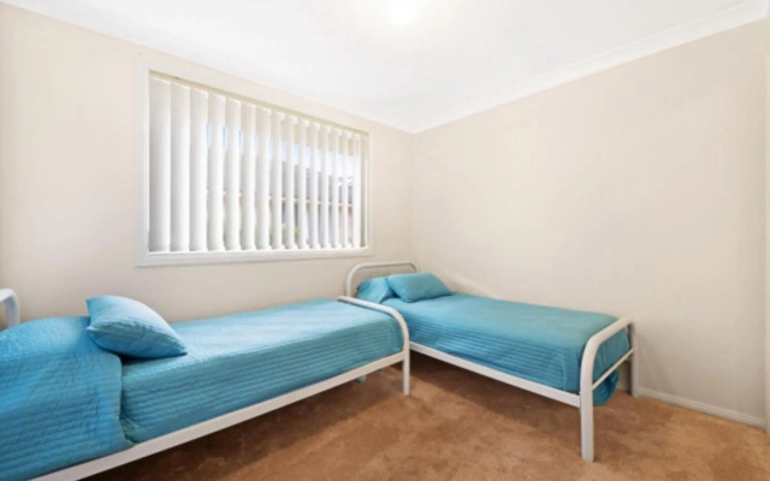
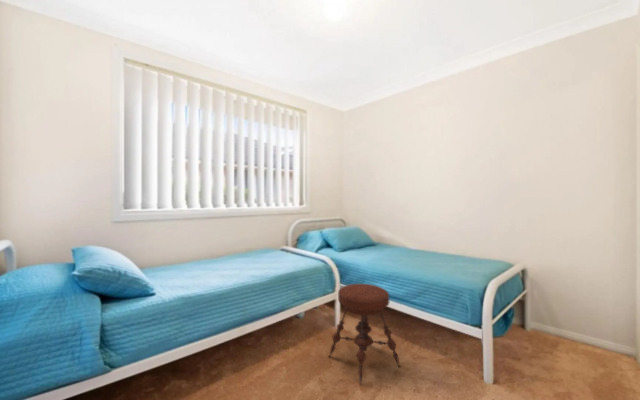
+ stool [328,283,402,387]
